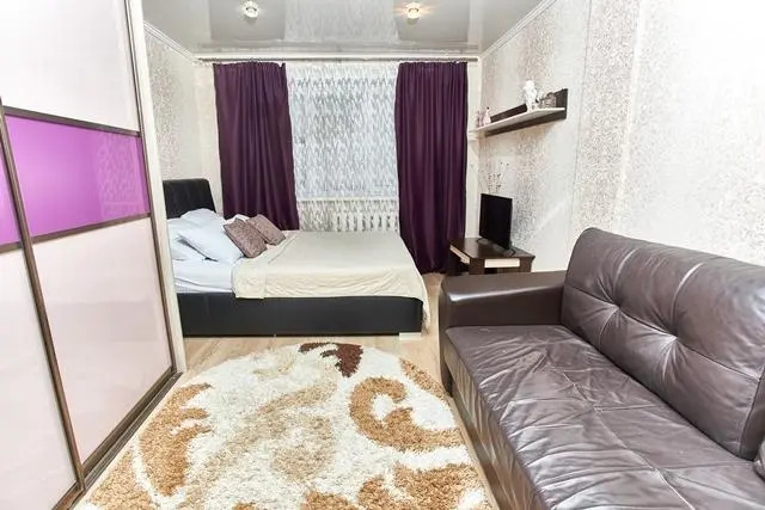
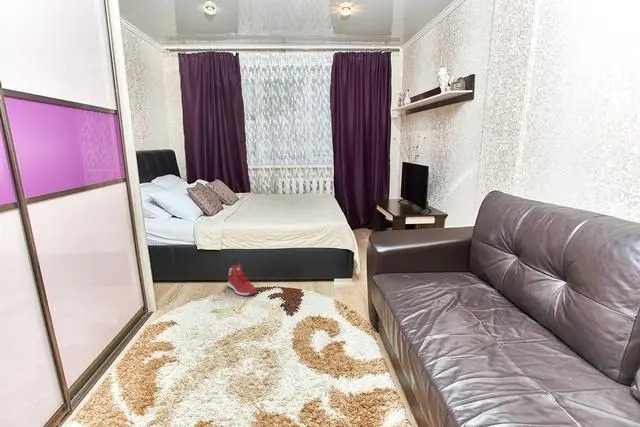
+ sneaker [226,263,257,297]
